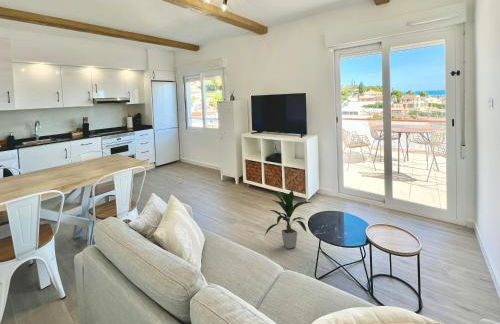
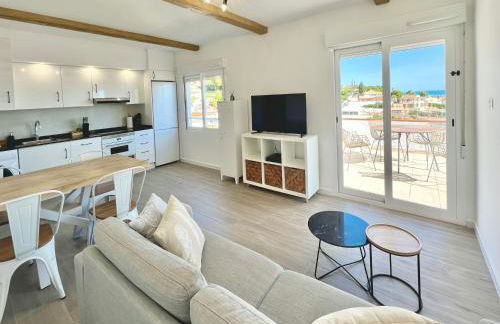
- indoor plant [264,189,314,249]
